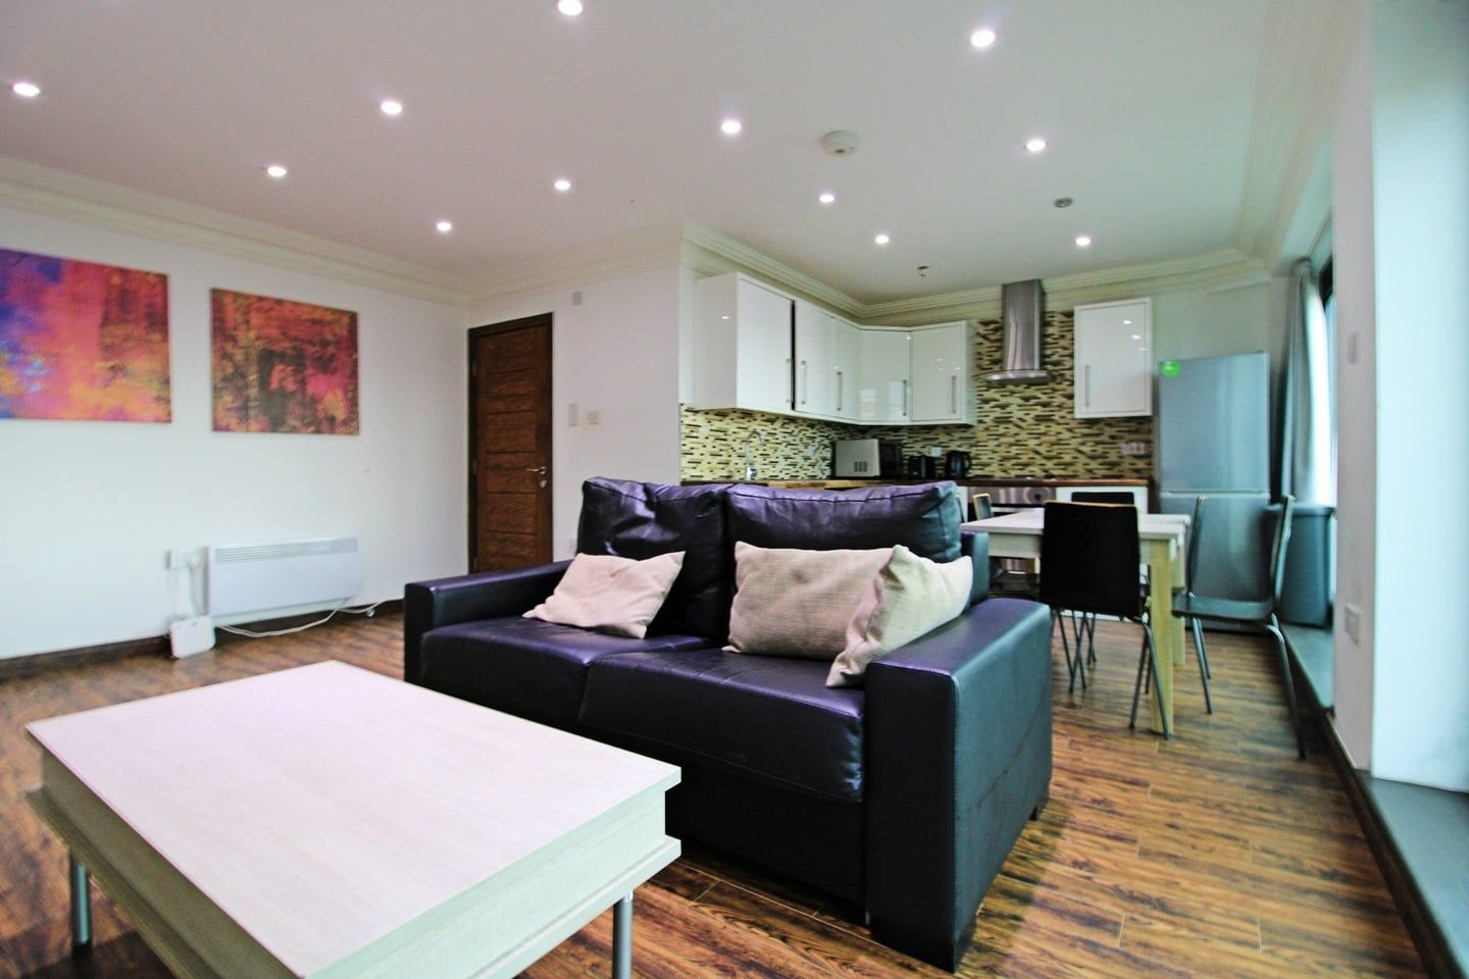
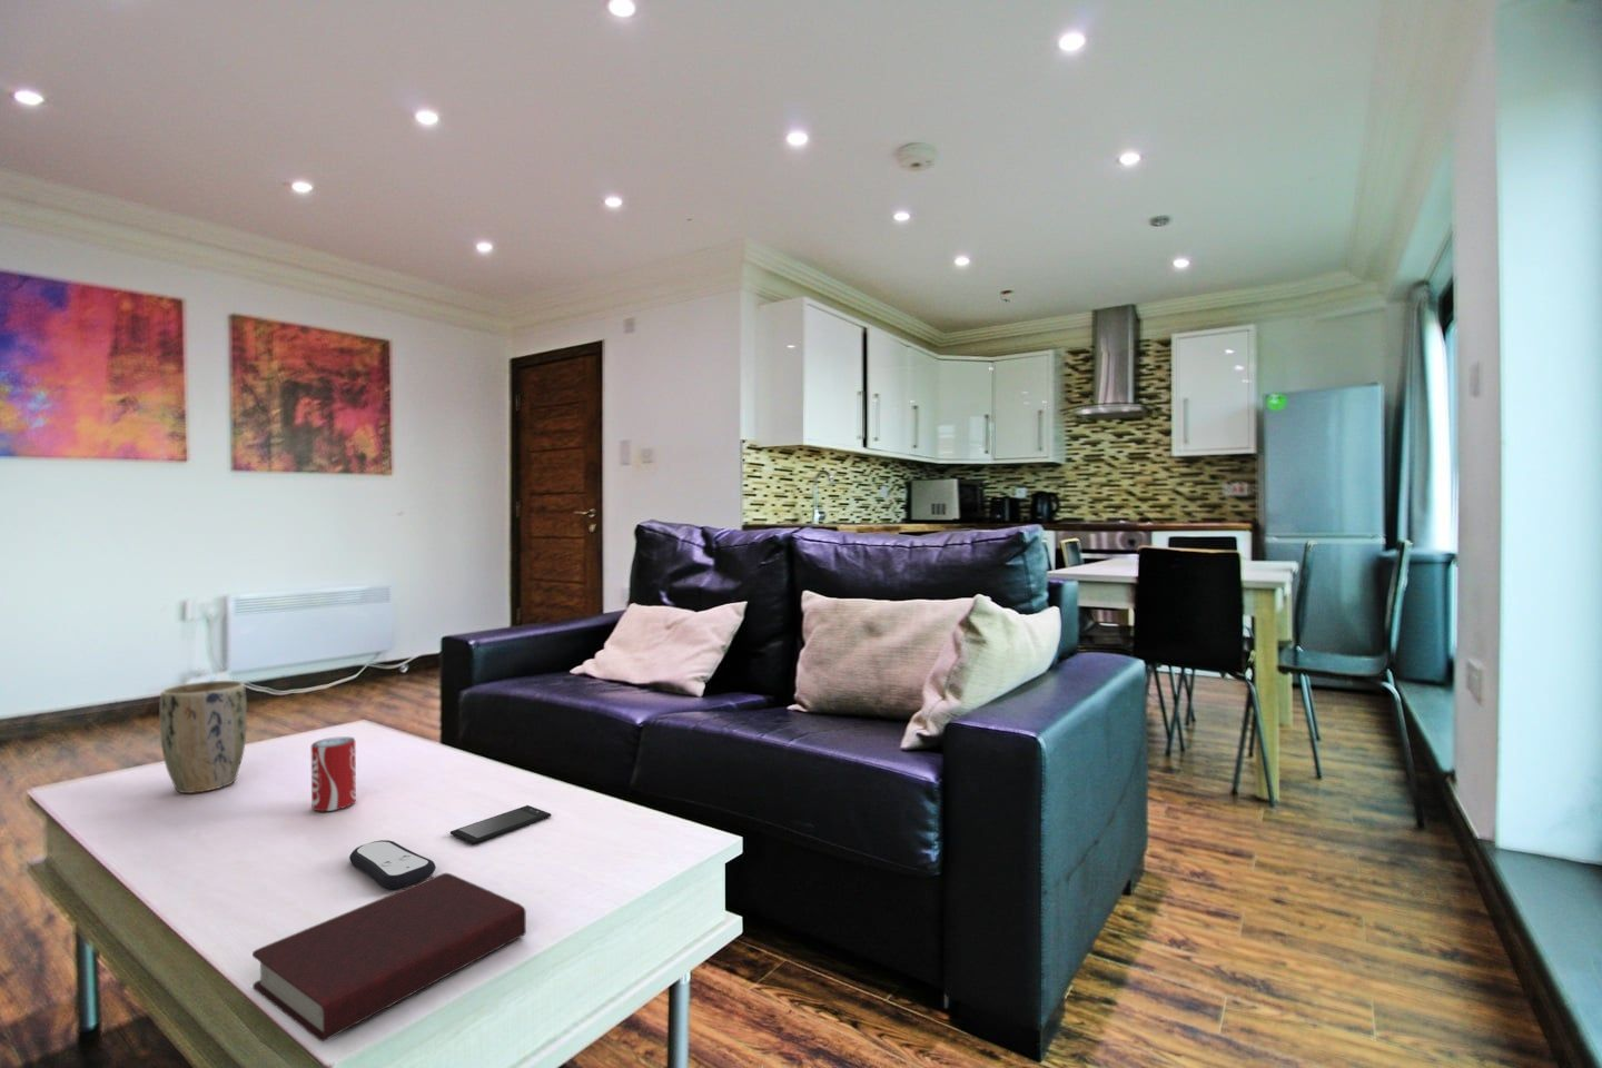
+ remote control [348,839,437,890]
+ book [252,873,527,1043]
+ plant pot [159,679,248,794]
+ beverage can [310,735,358,812]
+ smartphone [449,805,553,845]
